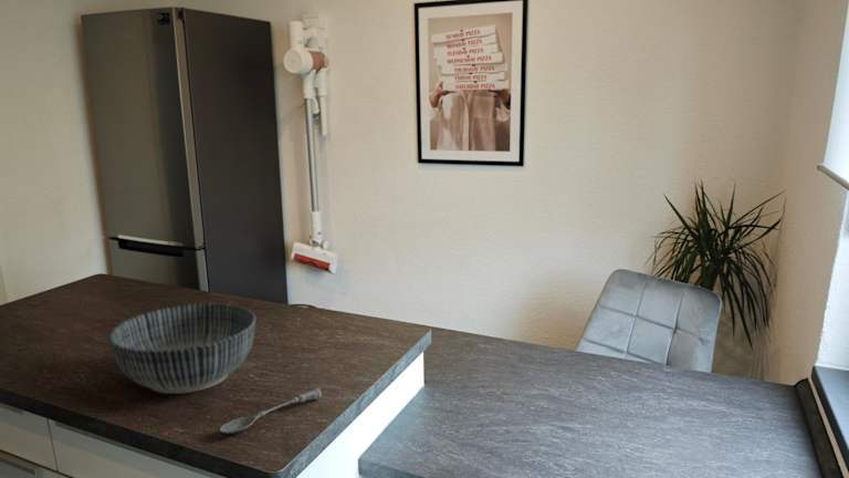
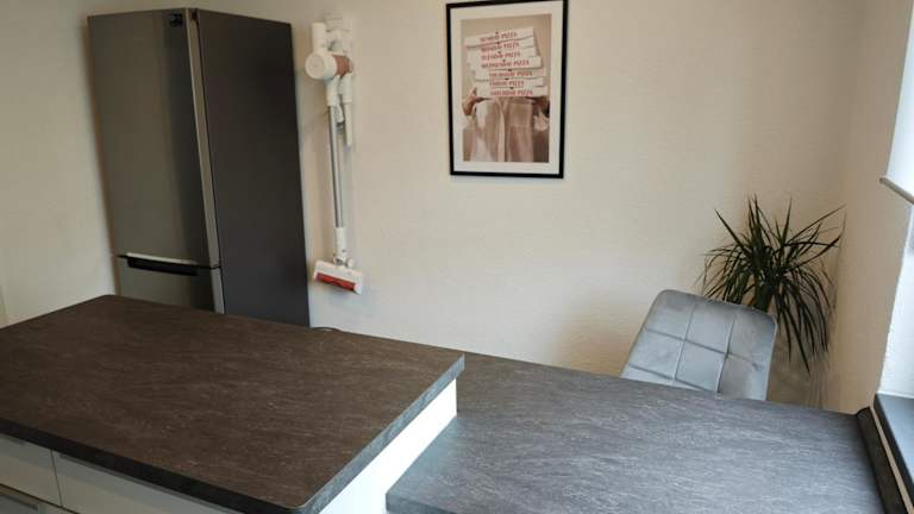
- bowl [106,302,256,395]
- soupspoon [219,387,323,435]
